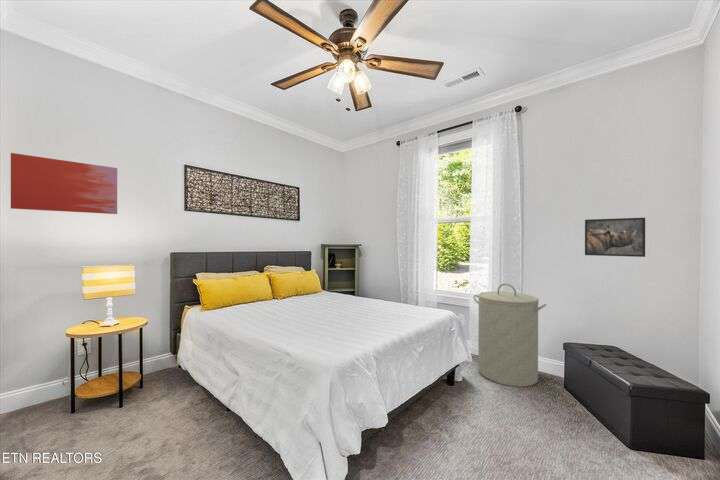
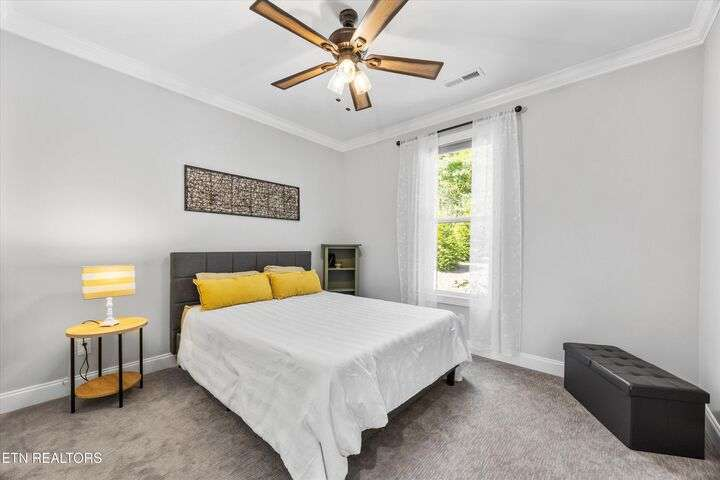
- laundry hamper [472,283,548,388]
- wall art [10,152,118,215]
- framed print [584,217,646,258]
